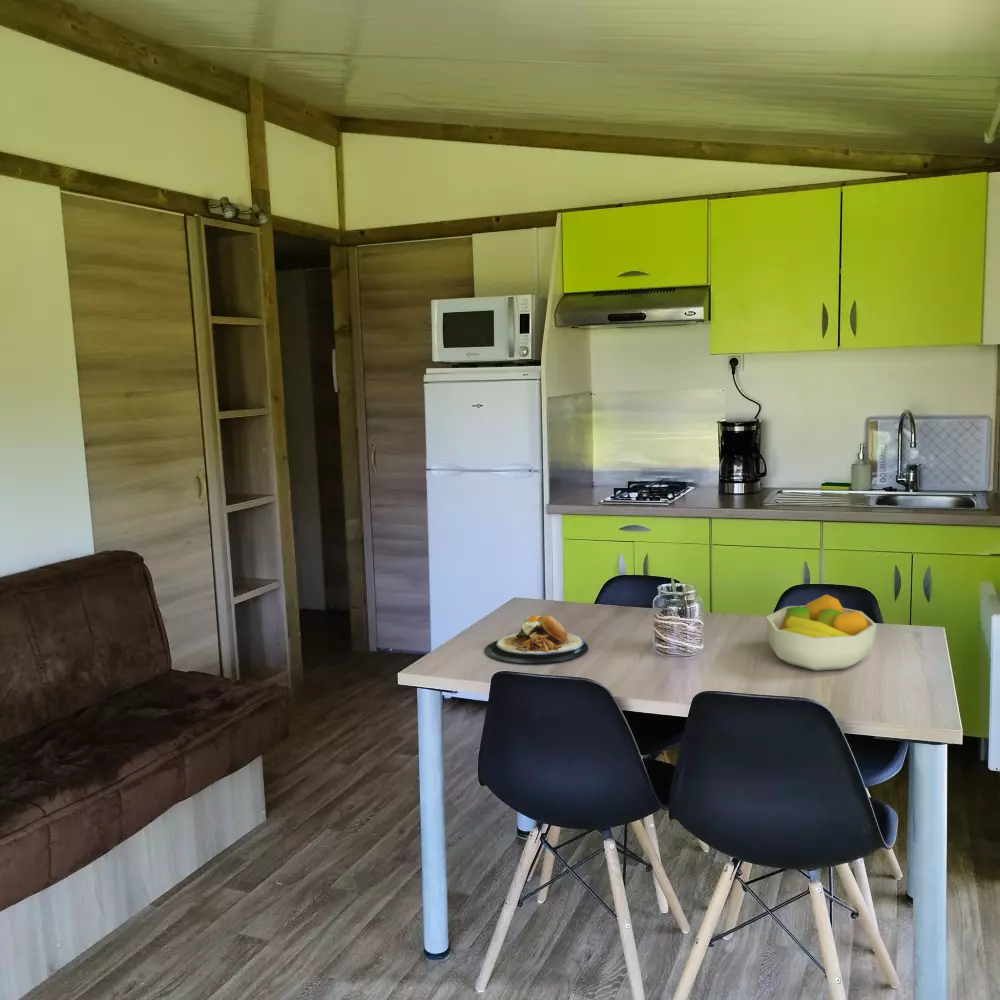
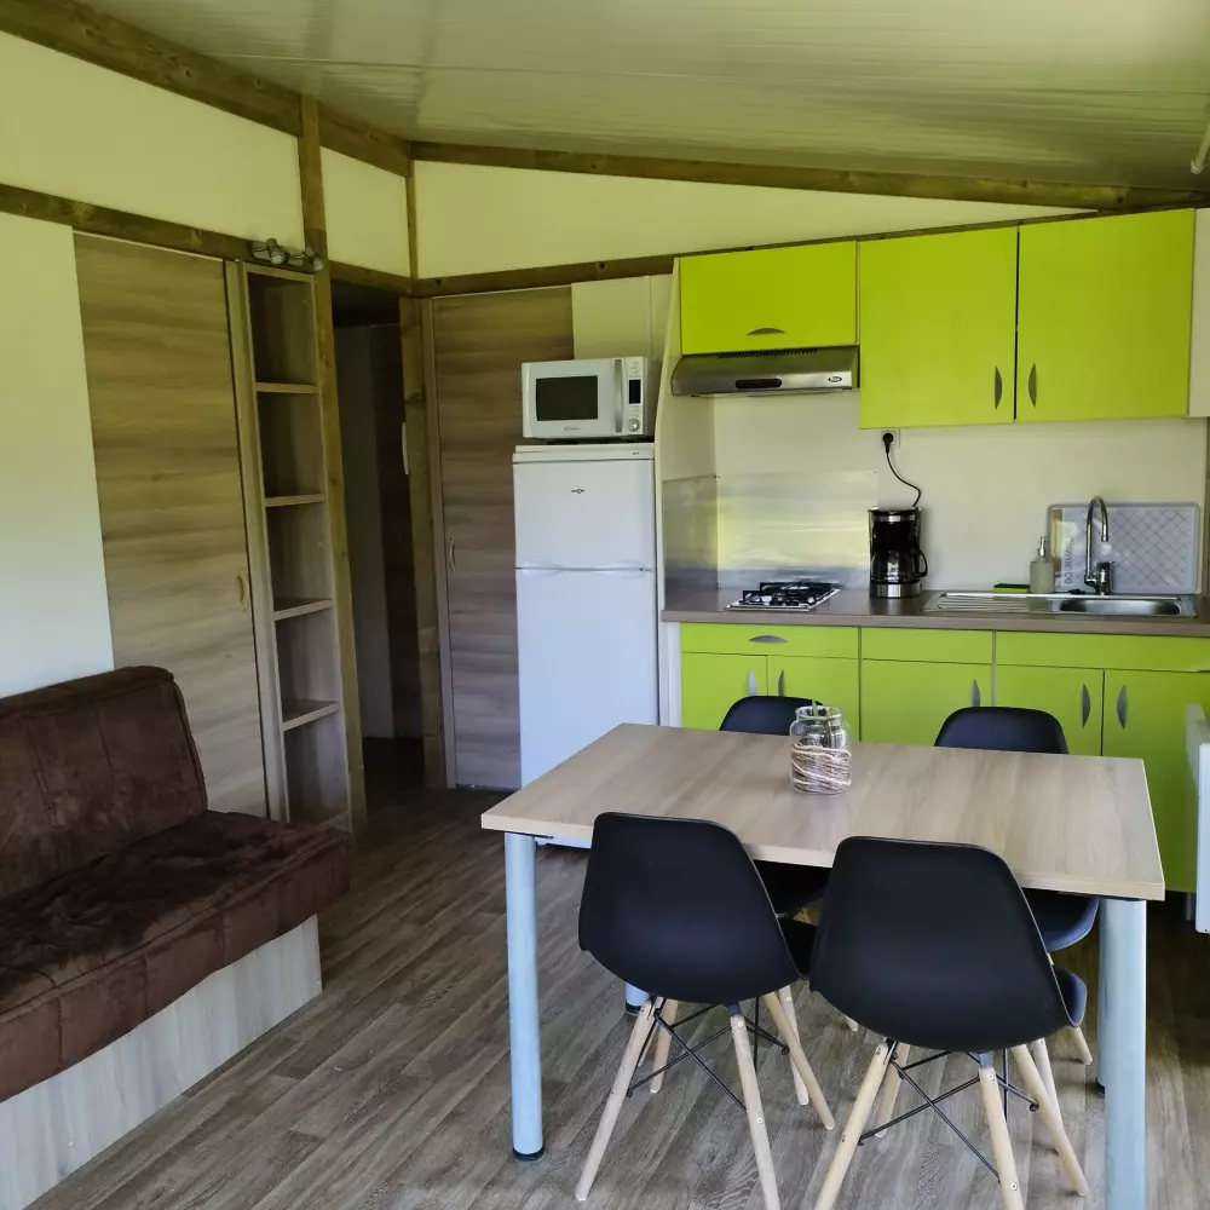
- plate [484,614,589,664]
- fruit bowl [765,593,877,672]
